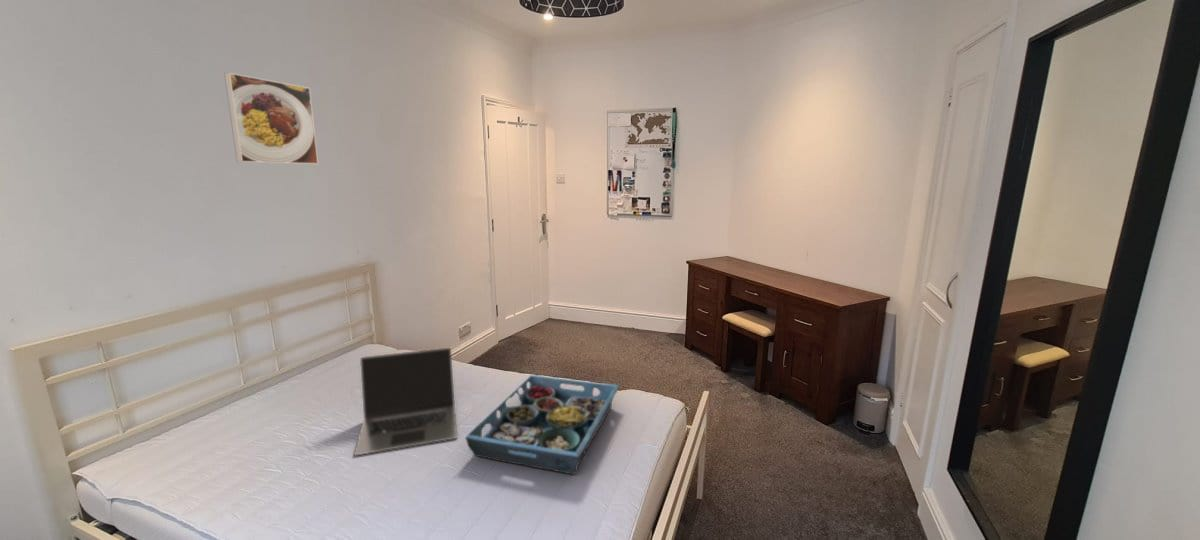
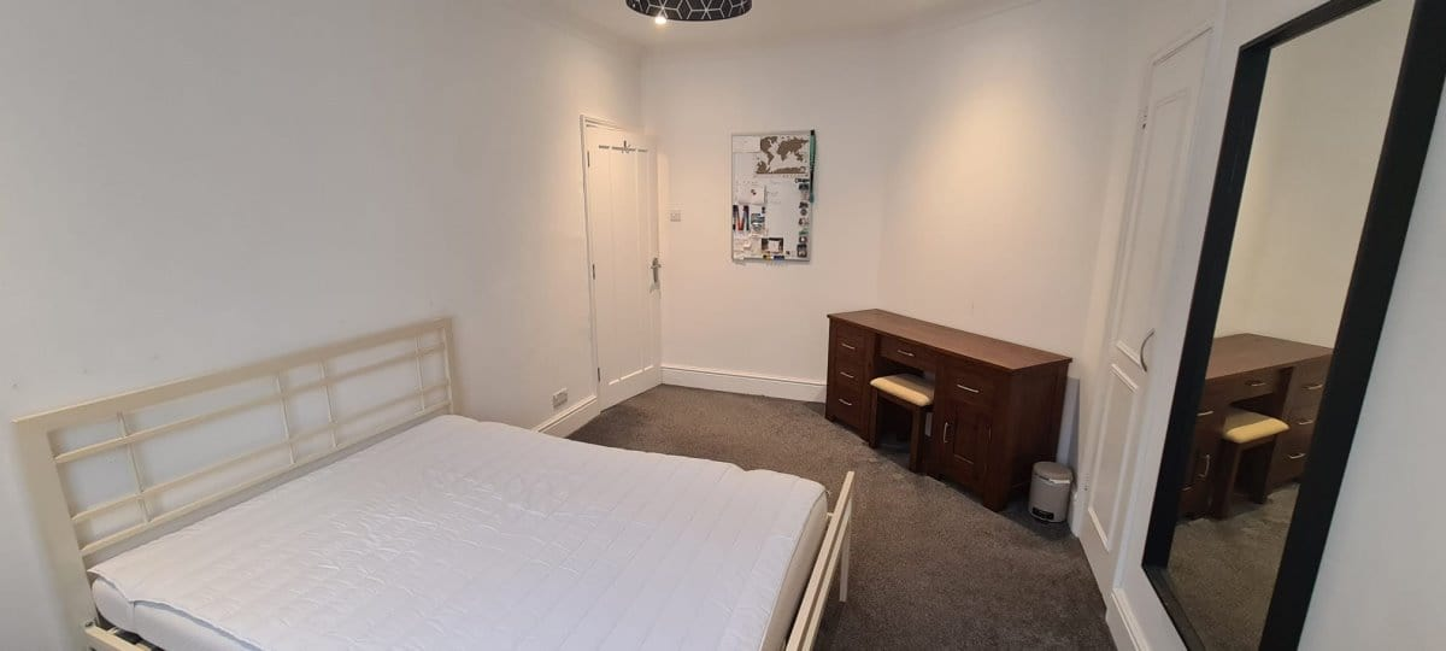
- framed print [223,72,319,165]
- serving tray [465,374,620,476]
- laptop [353,346,458,456]
